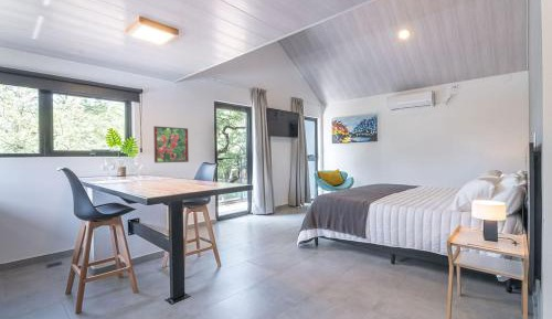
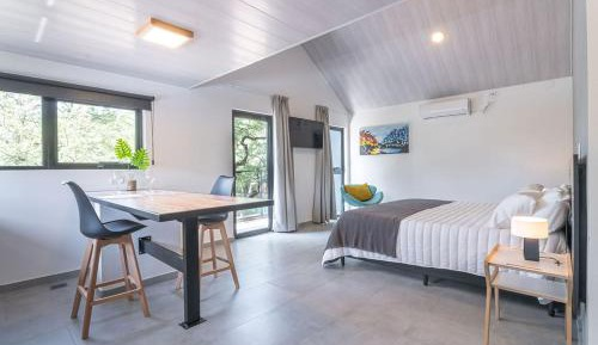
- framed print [152,125,190,163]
